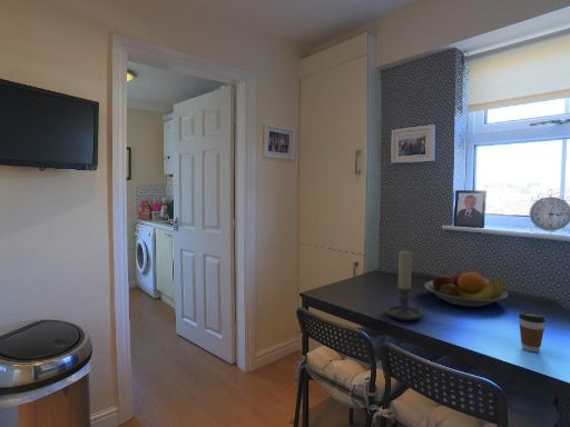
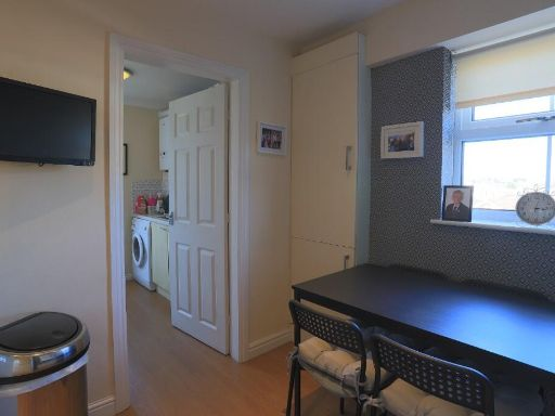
- fruit bowl [423,270,509,308]
- candle holder [384,249,426,321]
- coffee cup [518,310,547,352]
